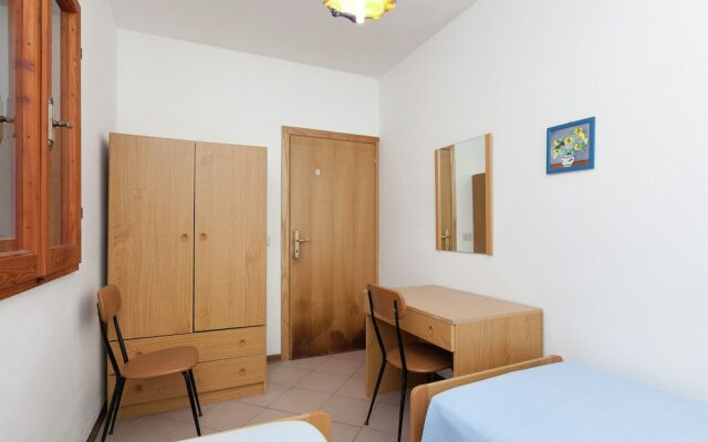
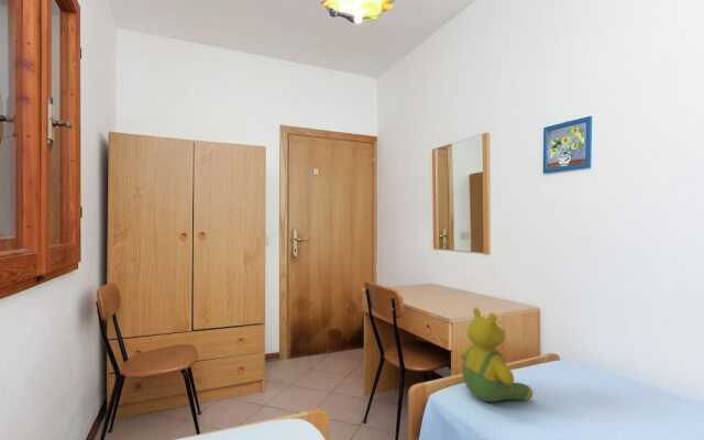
+ teddy bear [459,306,534,403]
